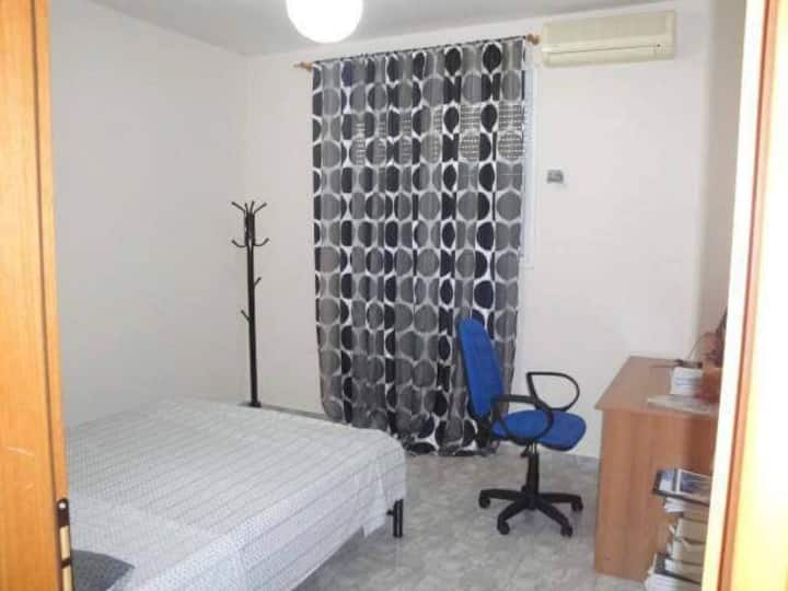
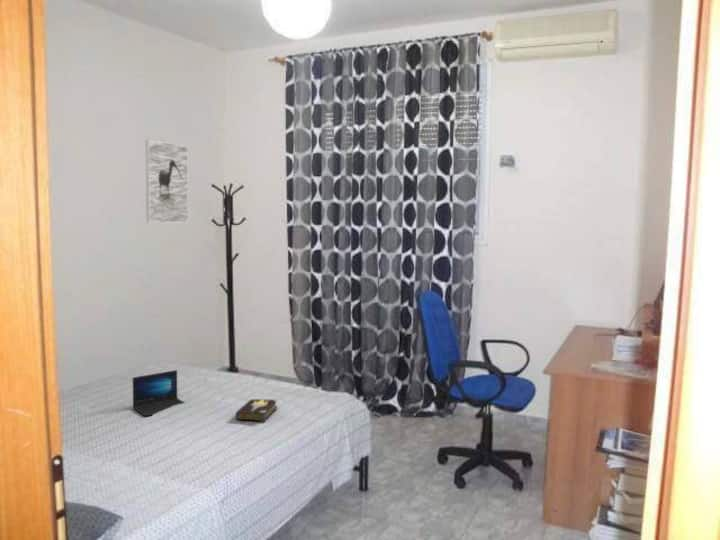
+ hardback book [235,398,279,422]
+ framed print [145,139,189,224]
+ laptop [132,369,186,417]
